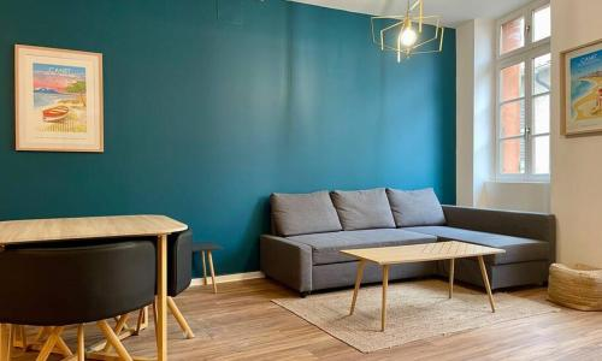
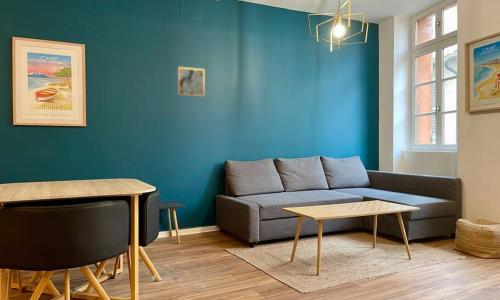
+ wall art [177,66,206,97]
